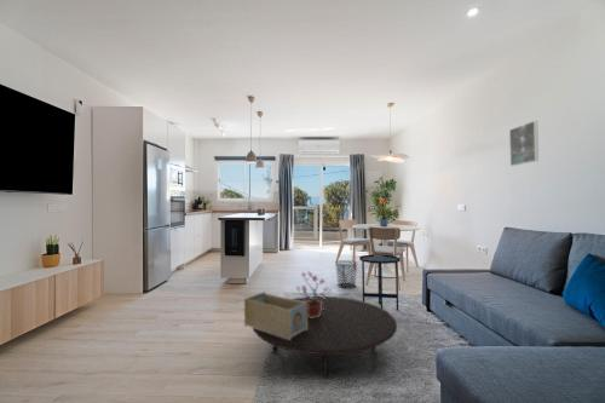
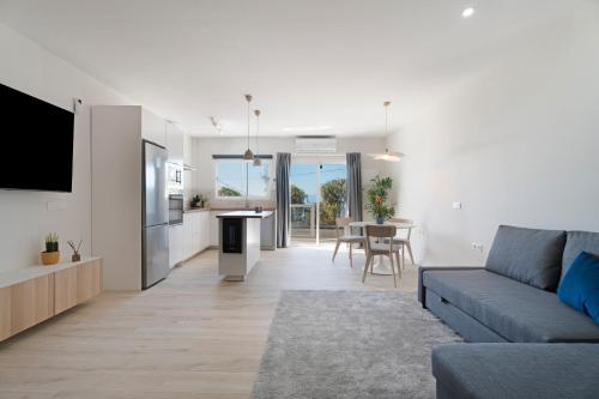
- waste bin [334,259,358,289]
- potted plant [295,270,332,318]
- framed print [508,120,540,167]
- side table [358,253,402,311]
- decorative box [243,290,307,340]
- table [252,295,398,379]
